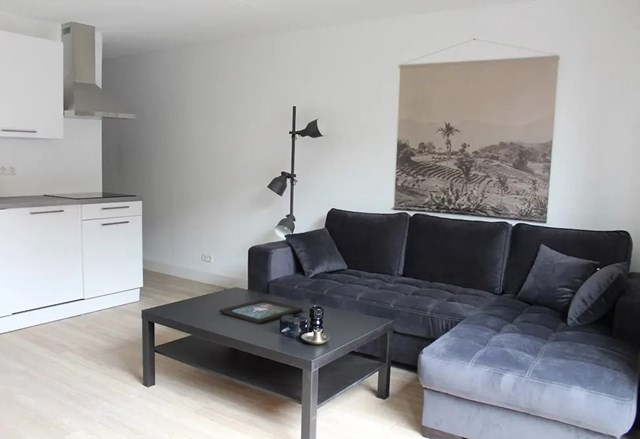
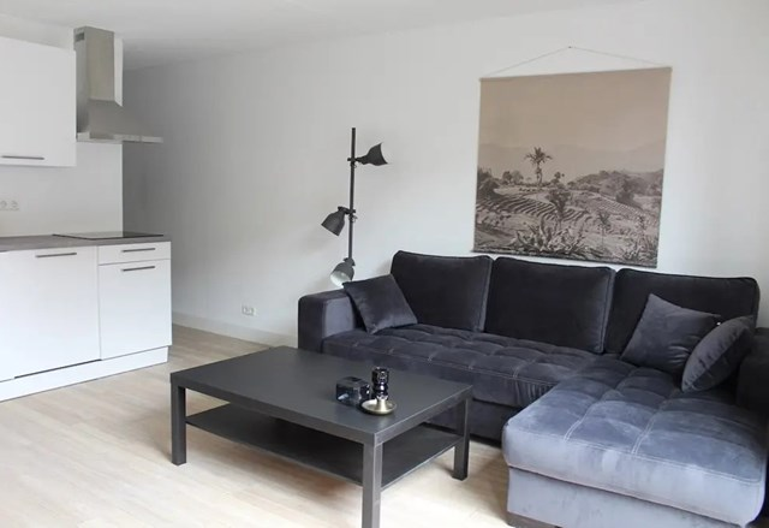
- decorative tray [218,298,303,325]
